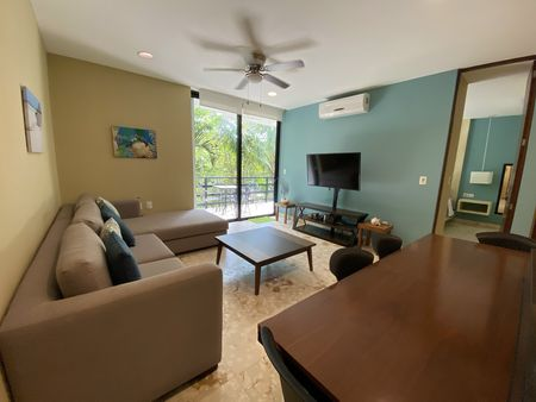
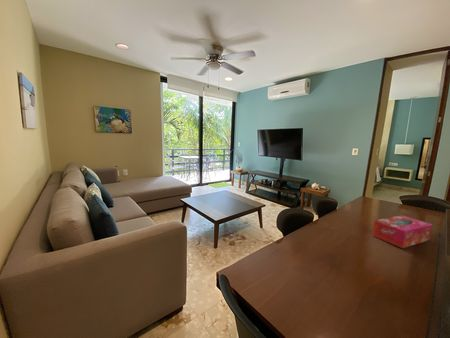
+ tissue box [372,214,434,249]
